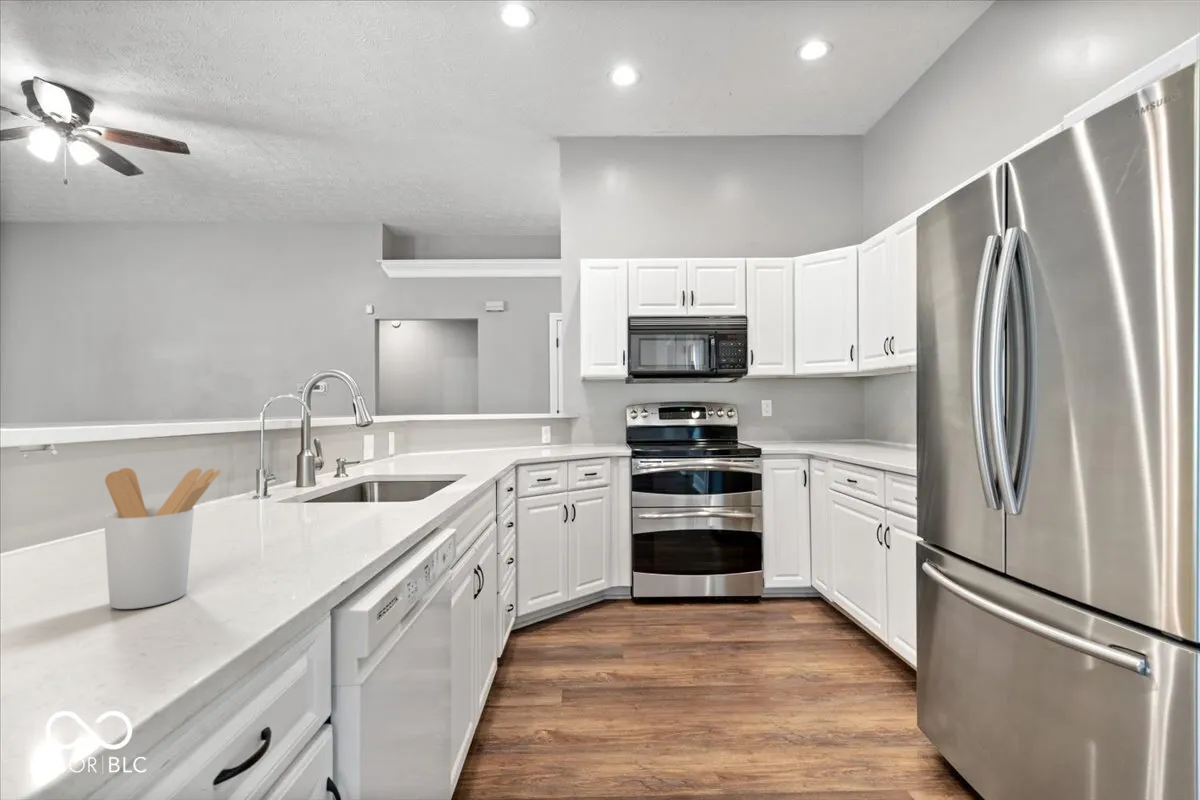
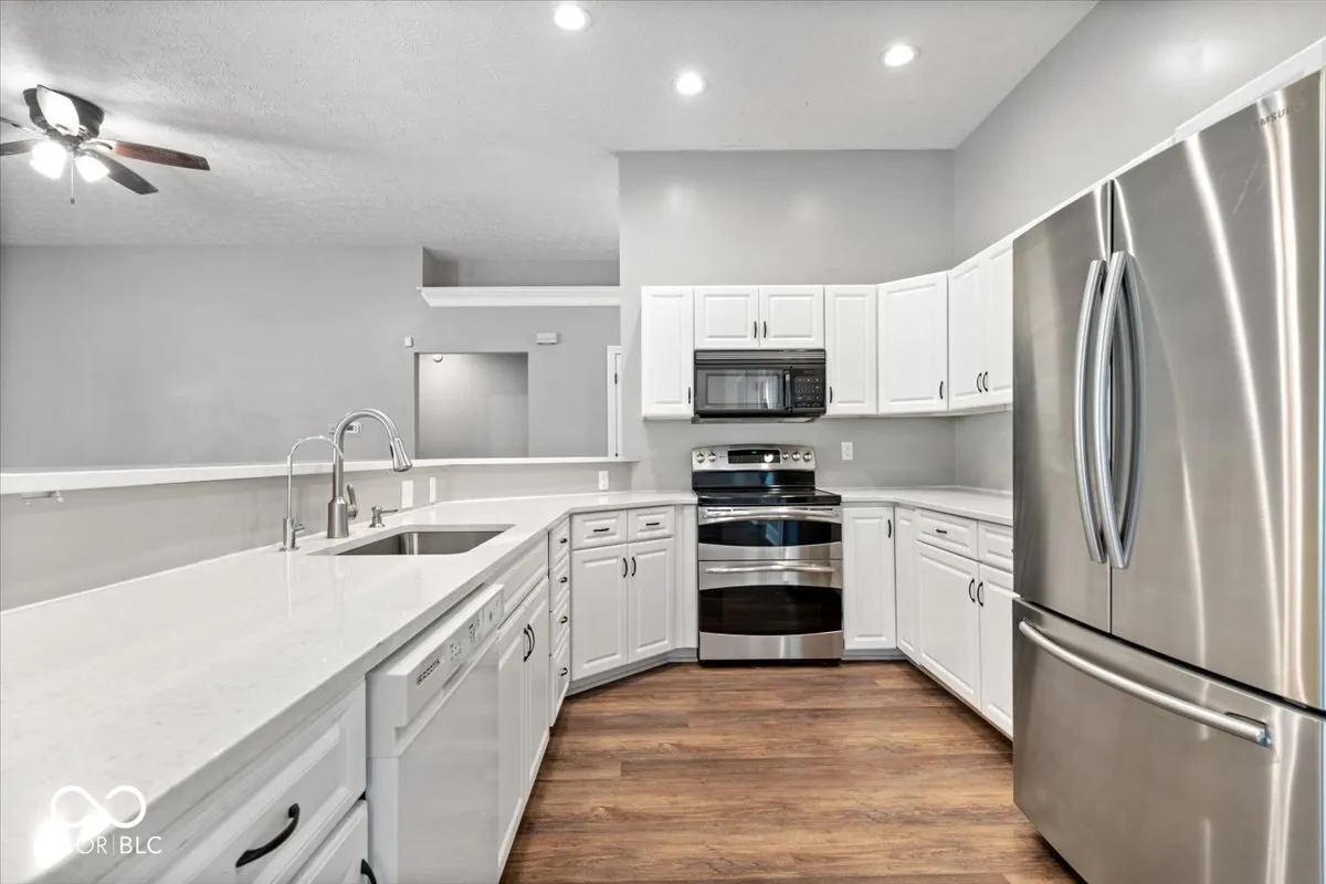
- utensil holder [103,467,222,610]
